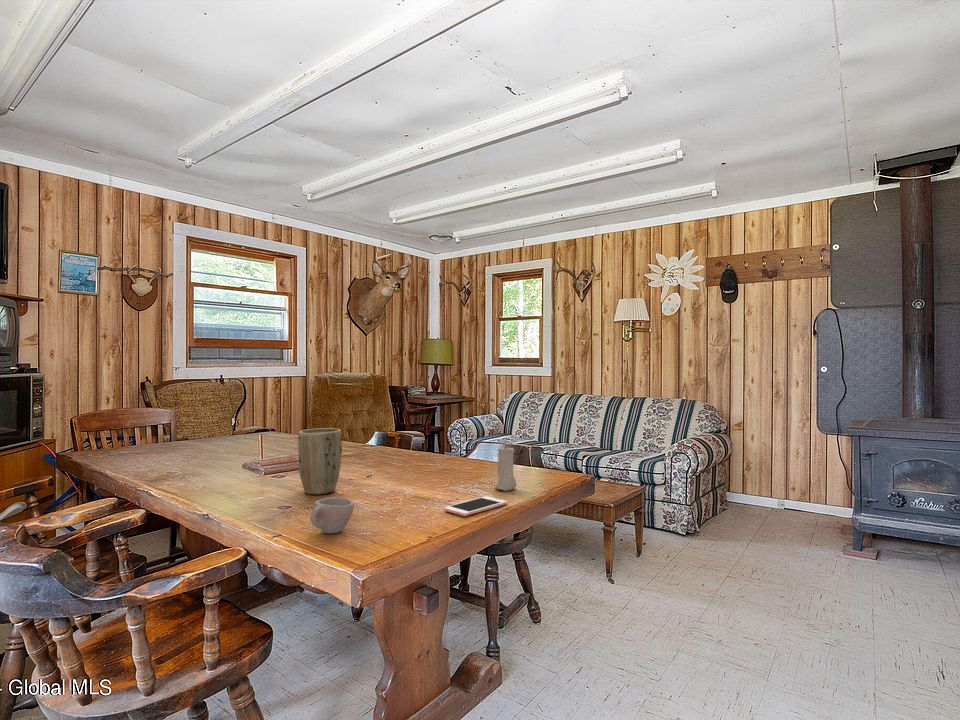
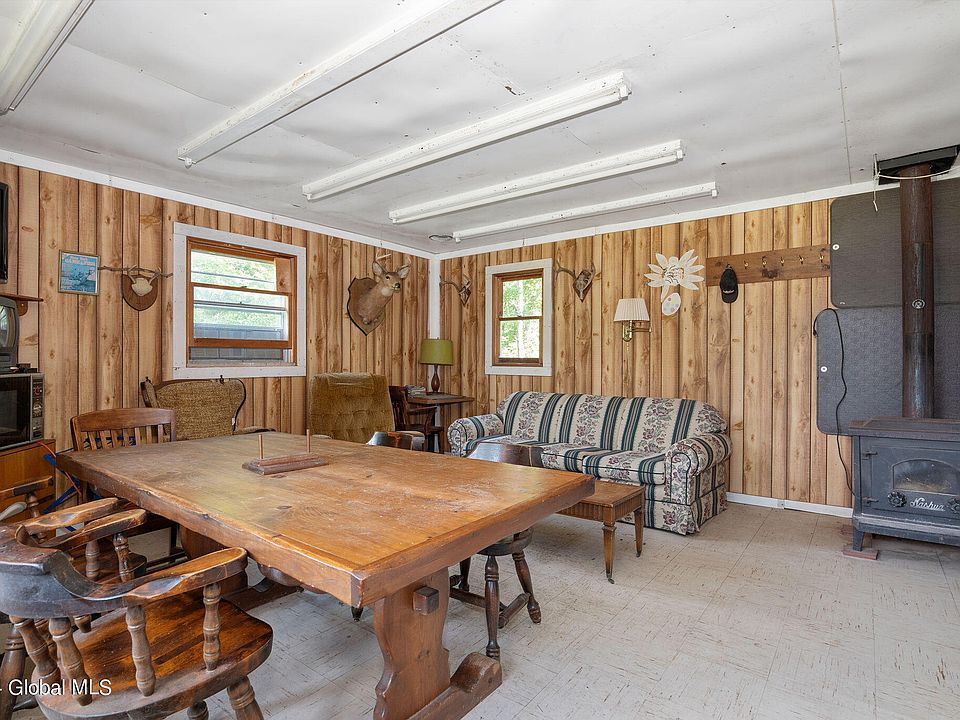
- cell phone [443,495,508,517]
- plant pot [297,427,343,496]
- cup [309,496,355,535]
- candle [494,443,518,492]
